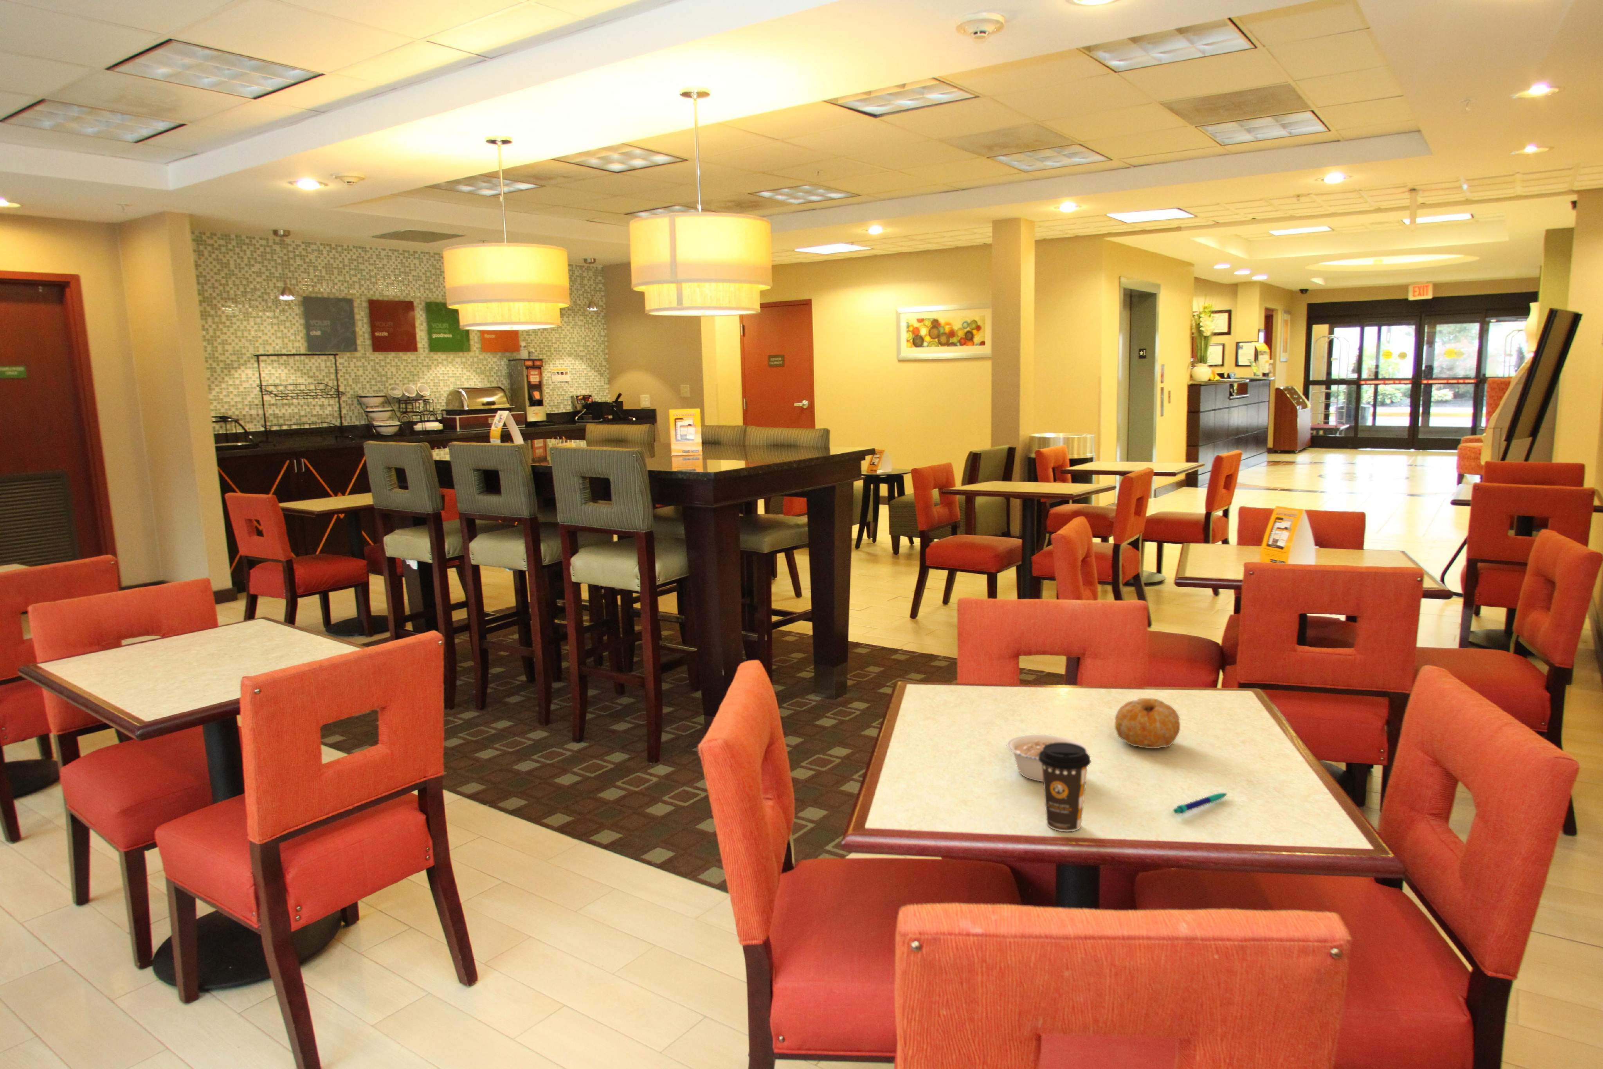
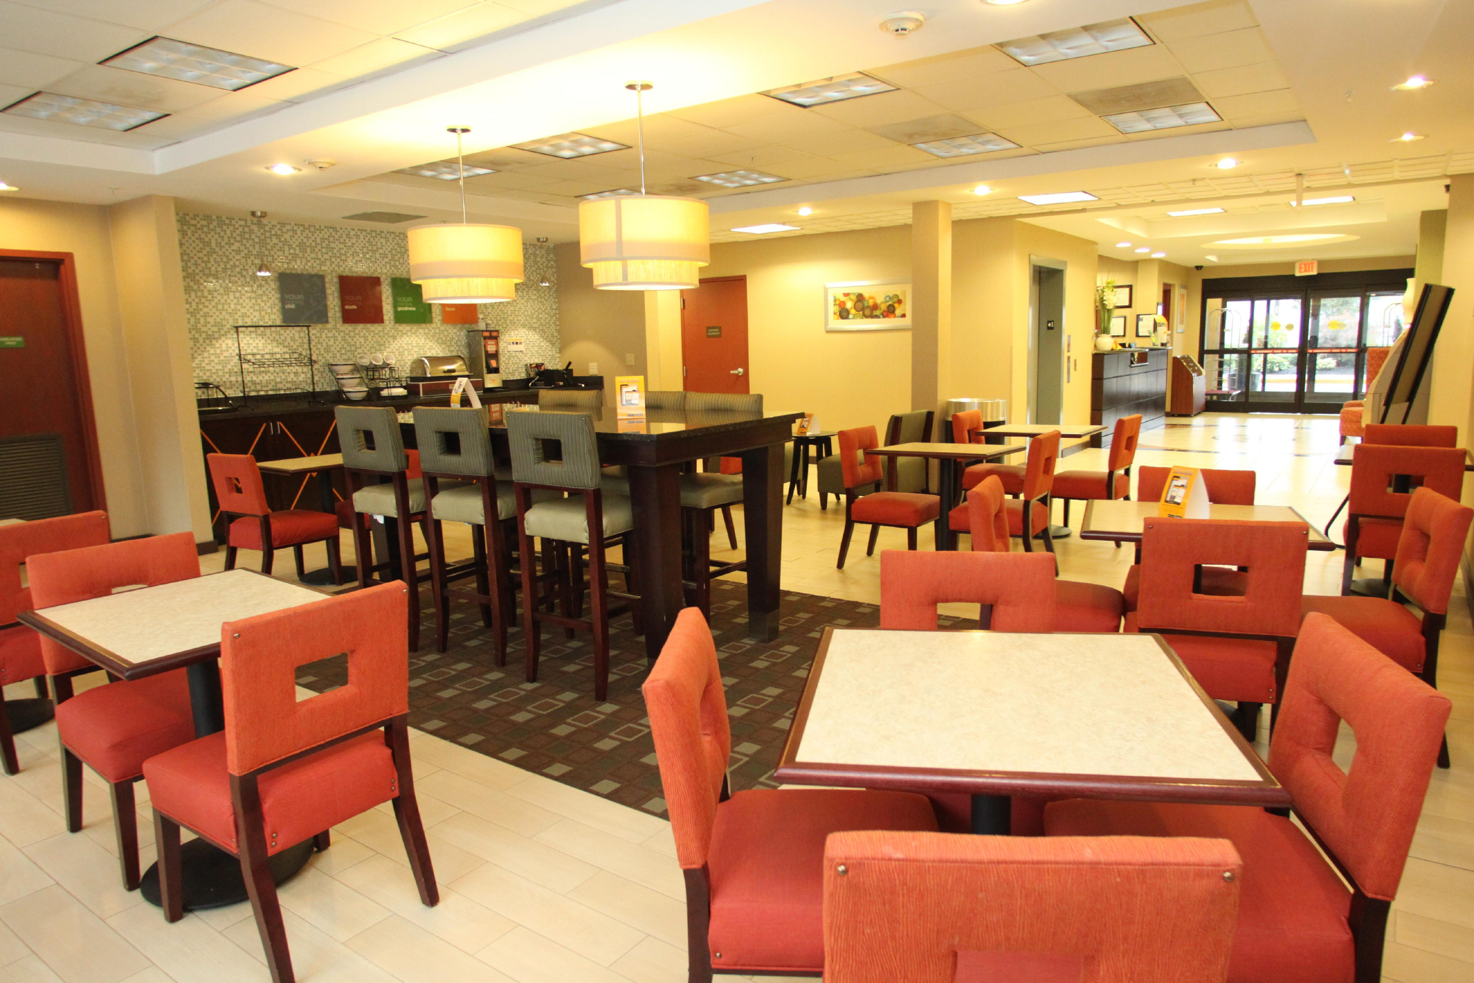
- pen [1172,792,1227,815]
- fruit [1114,698,1181,748]
- coffee cup [1039,742,1091,832]
- legume [1005,734,1089,783]
